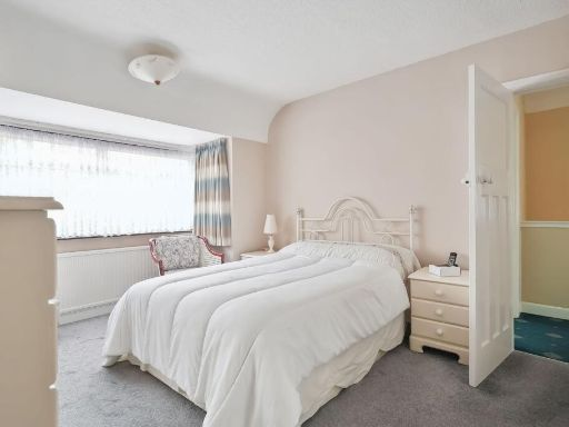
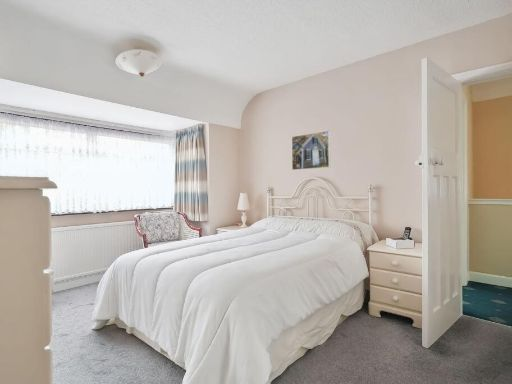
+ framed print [291,130,331,171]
